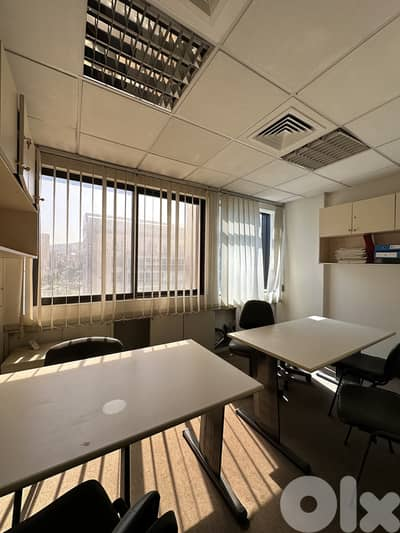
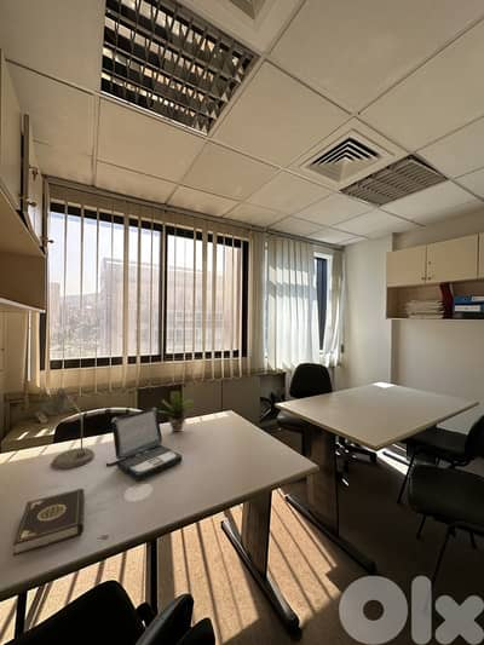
+ potted plant [157,390,195,433]
+ desk lamp [42,387,96,470]
+ book [12,488,86,557]
+ laptop [105,407,183,482]
